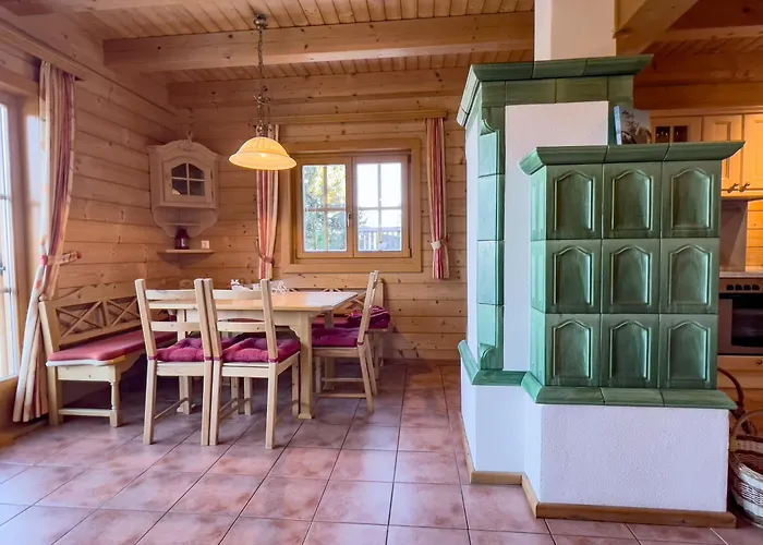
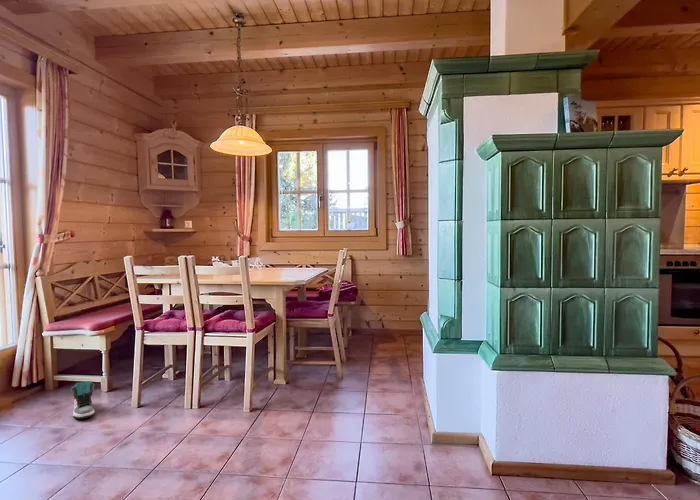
+ sneaker [70,380,95,419]
